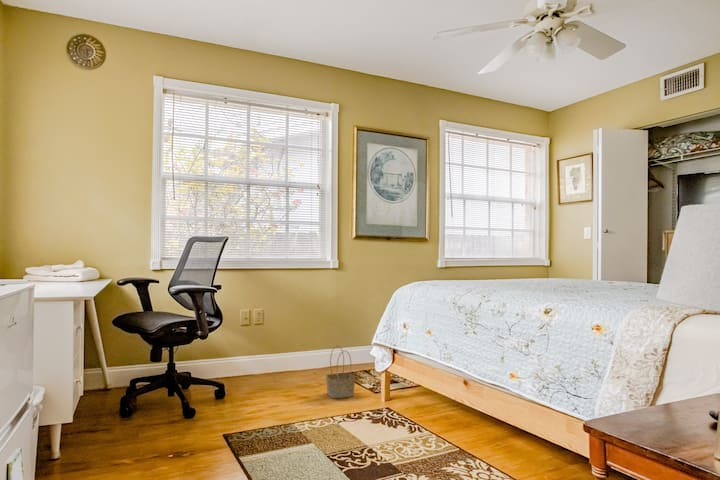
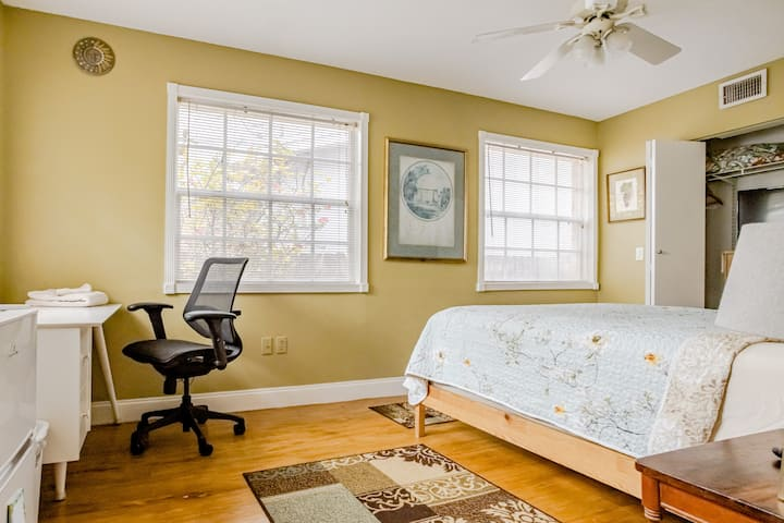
- basket [325,345,356,399]
